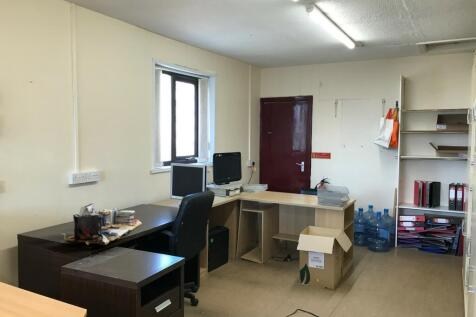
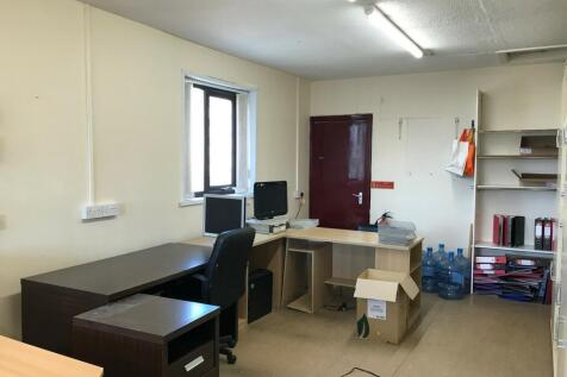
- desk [63,202,143,247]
